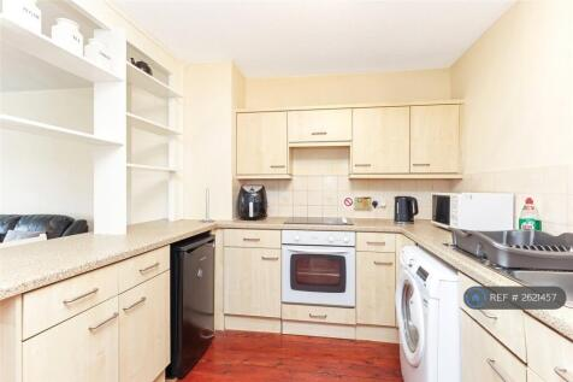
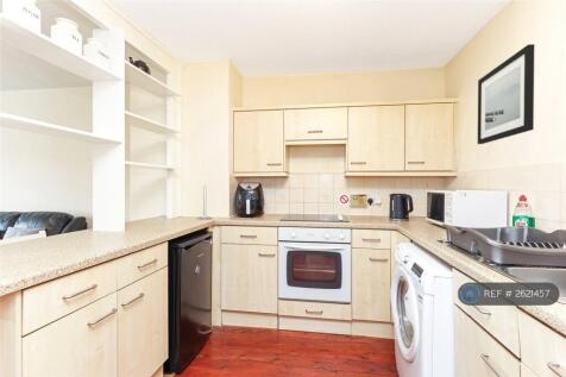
+ wall art [477,43,535,145]
